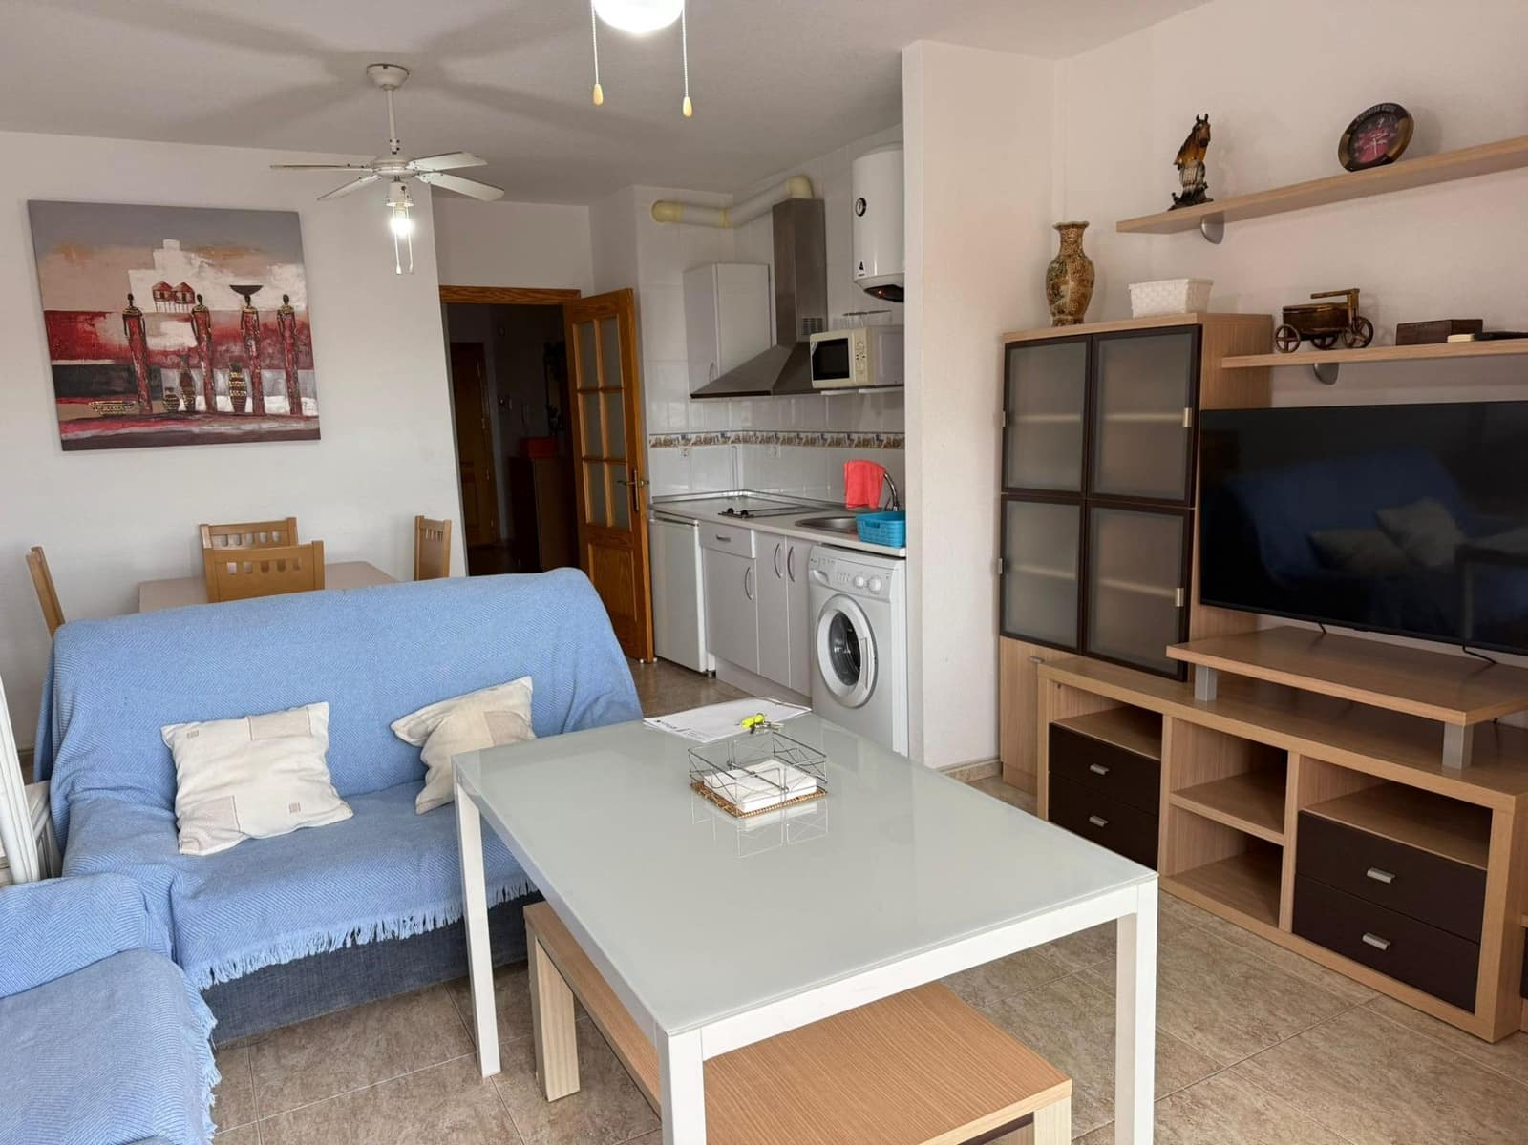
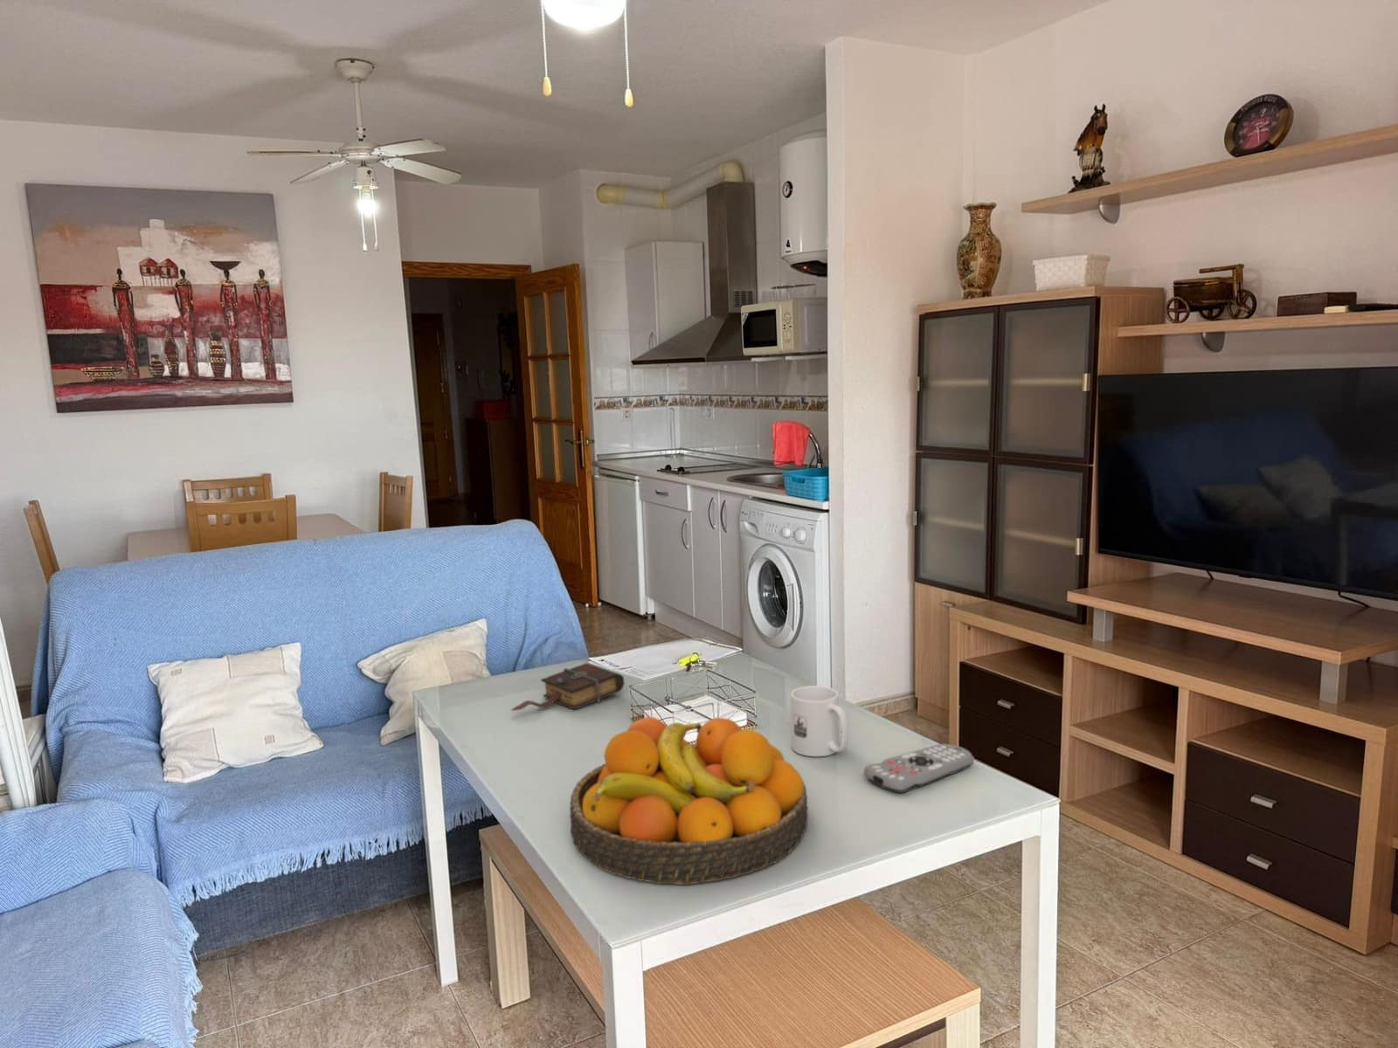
+ book [511,662,625,712]
+ remote control [863,743,975,794]
+ mug [790,685,850,757]
+ fruit bowl [569,717,809,885]
